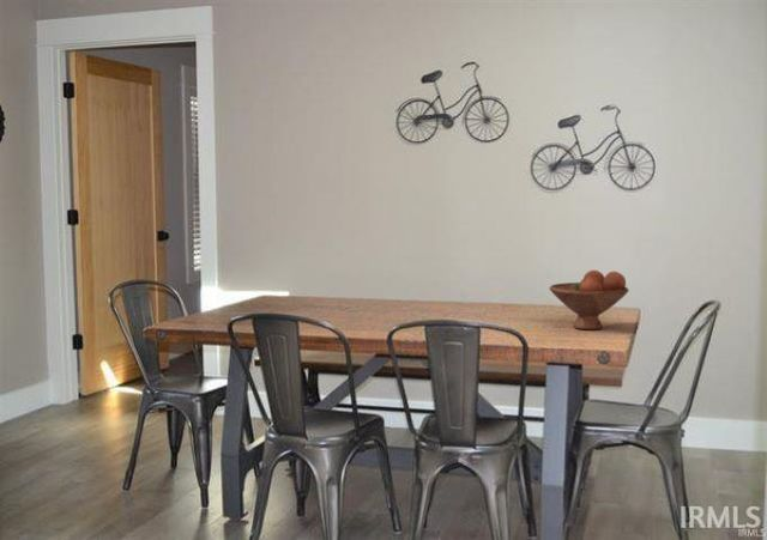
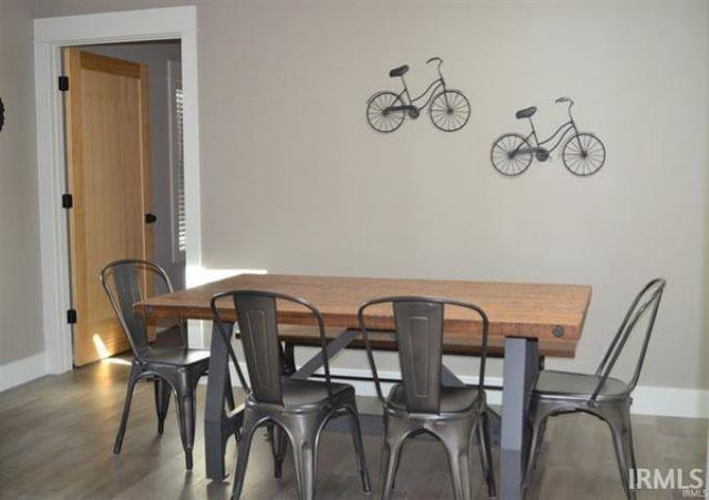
- fruit bowl [548,269,630,330]
